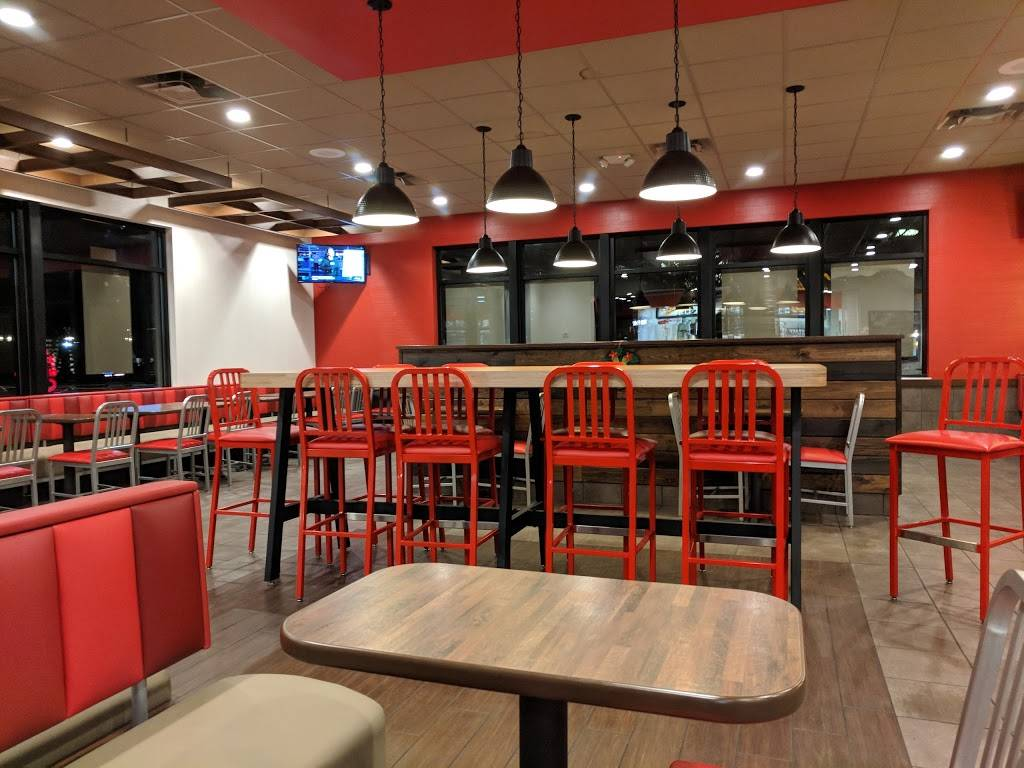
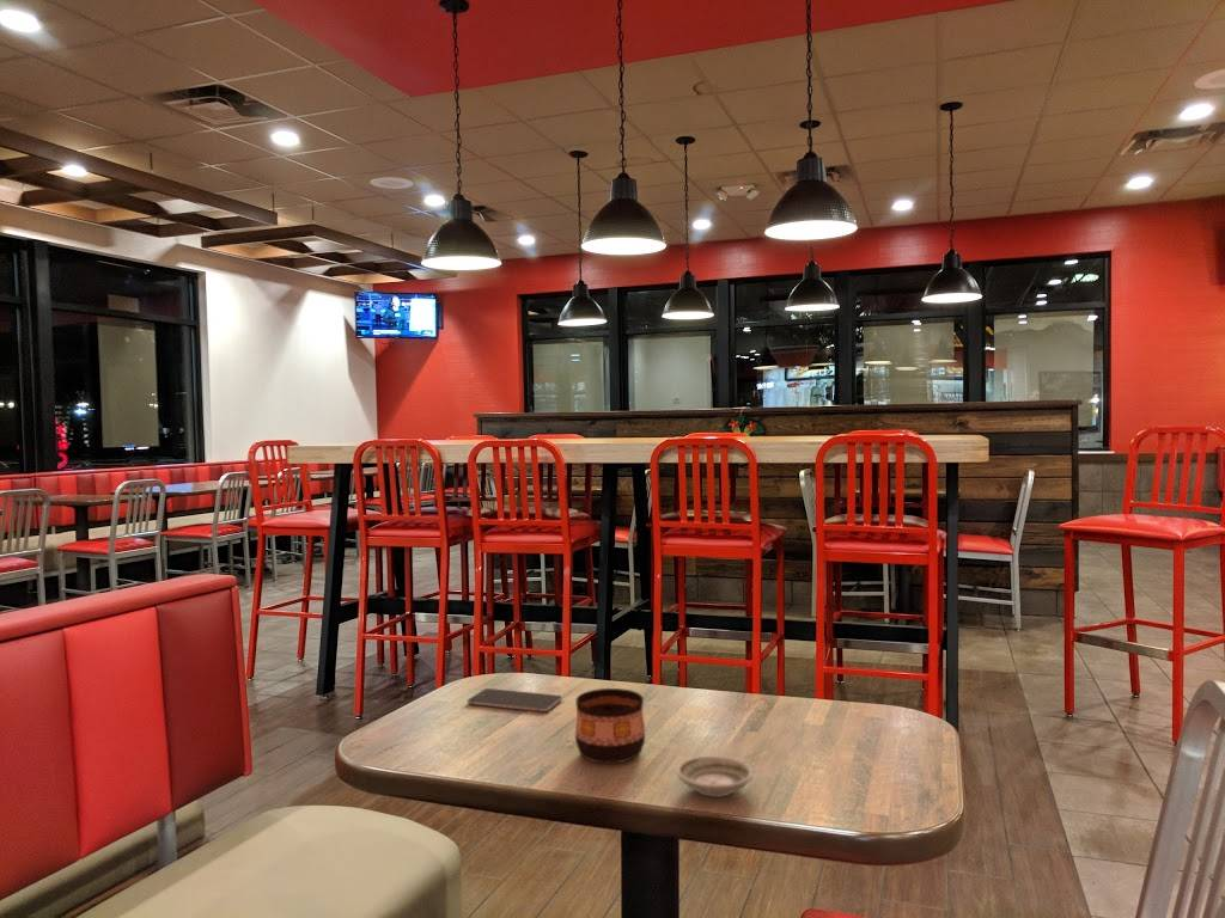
+ cup [574,687,646,765]
+ smartphone [467,687,563,712]
+ saucer [675,755,755,798]
